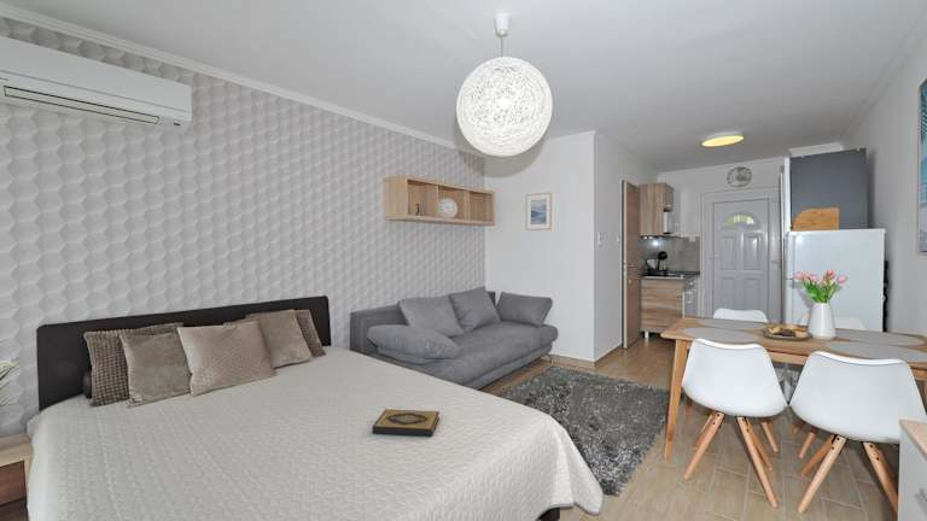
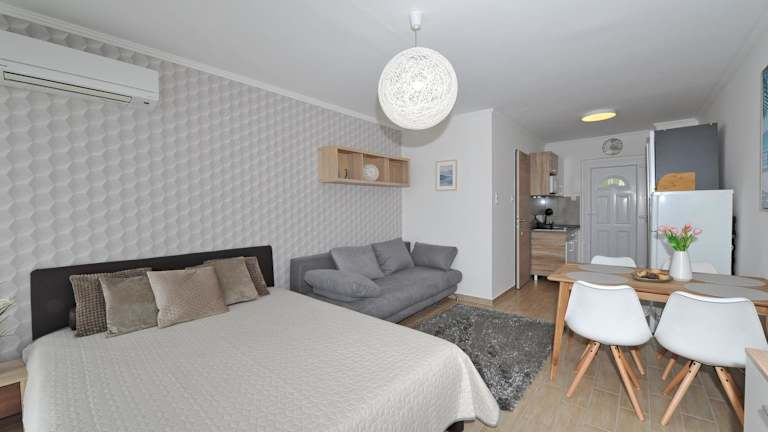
- hardback book [372,408,441,438]
